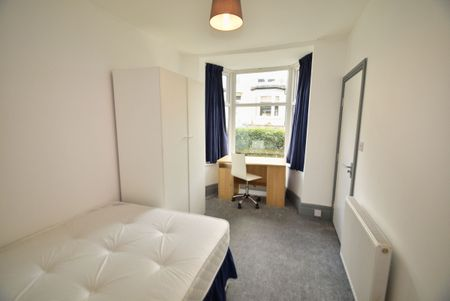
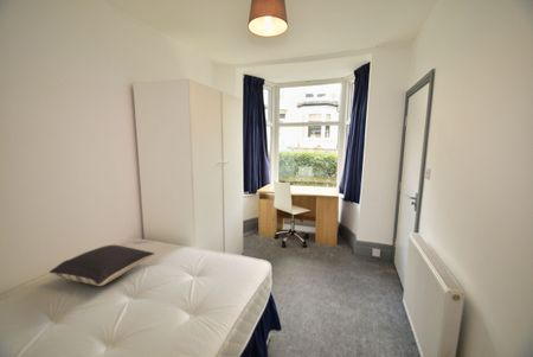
+ pillow [49,244,155,287]
